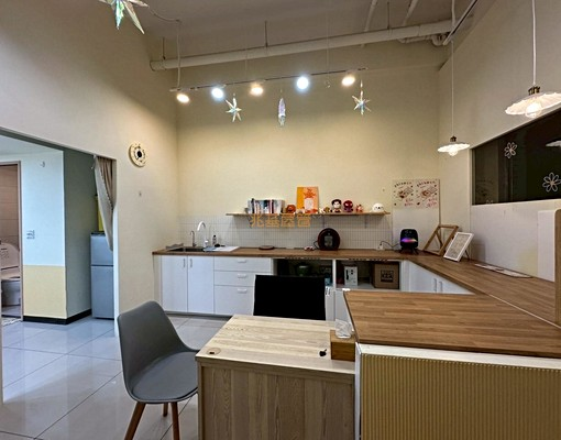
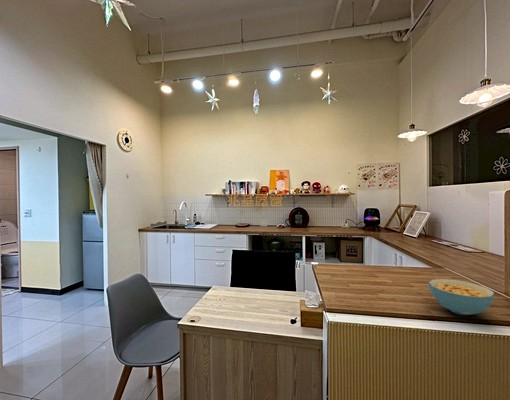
+ cereal bowl [428,278,495,316]
